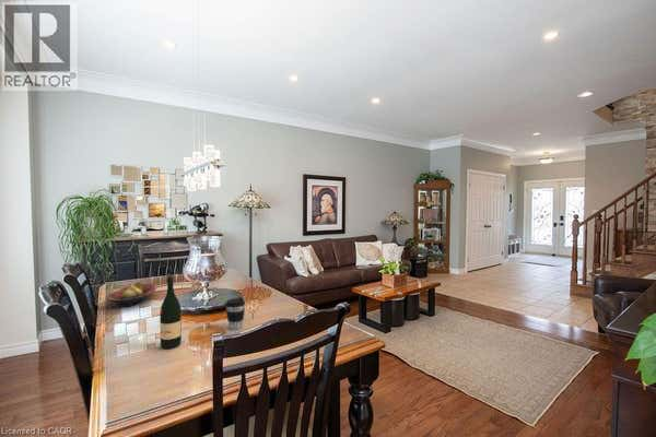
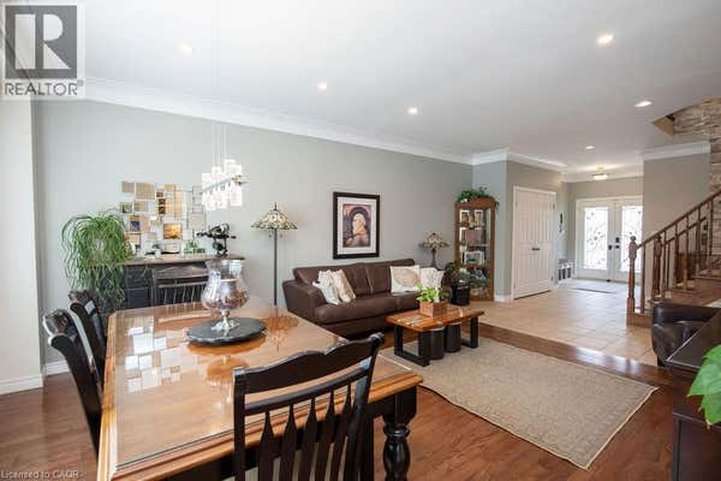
- fruit bowl [106,281,157,308]
- coffee cup [224,297,246,331]
- wine bottle [159,273,183,350]
